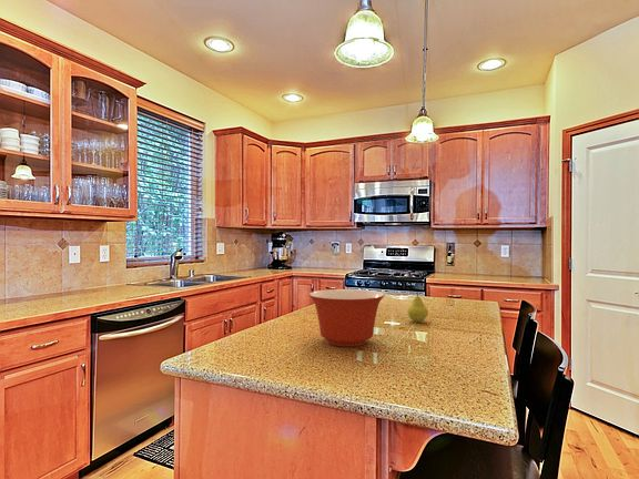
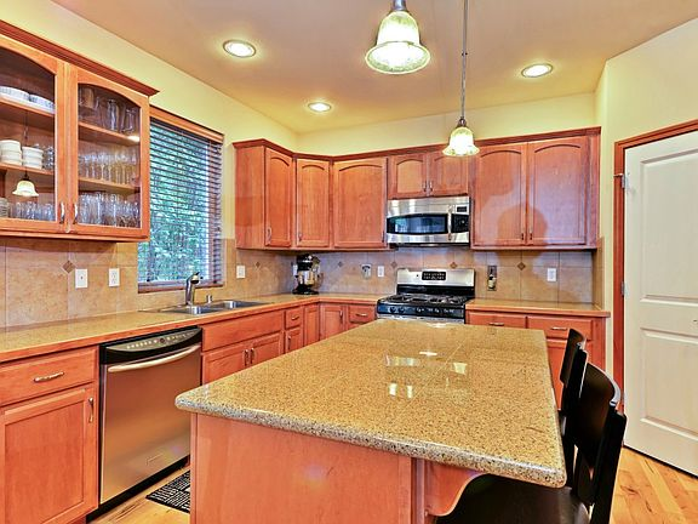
- mixing bowl [308,288,386,347]
- fruit [406,292,429,323]
